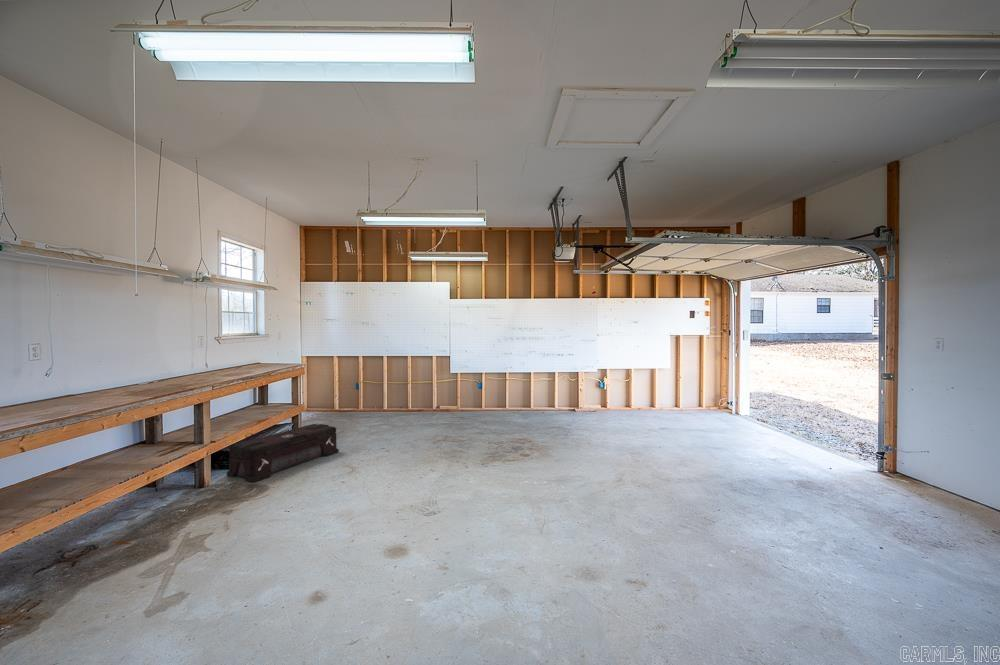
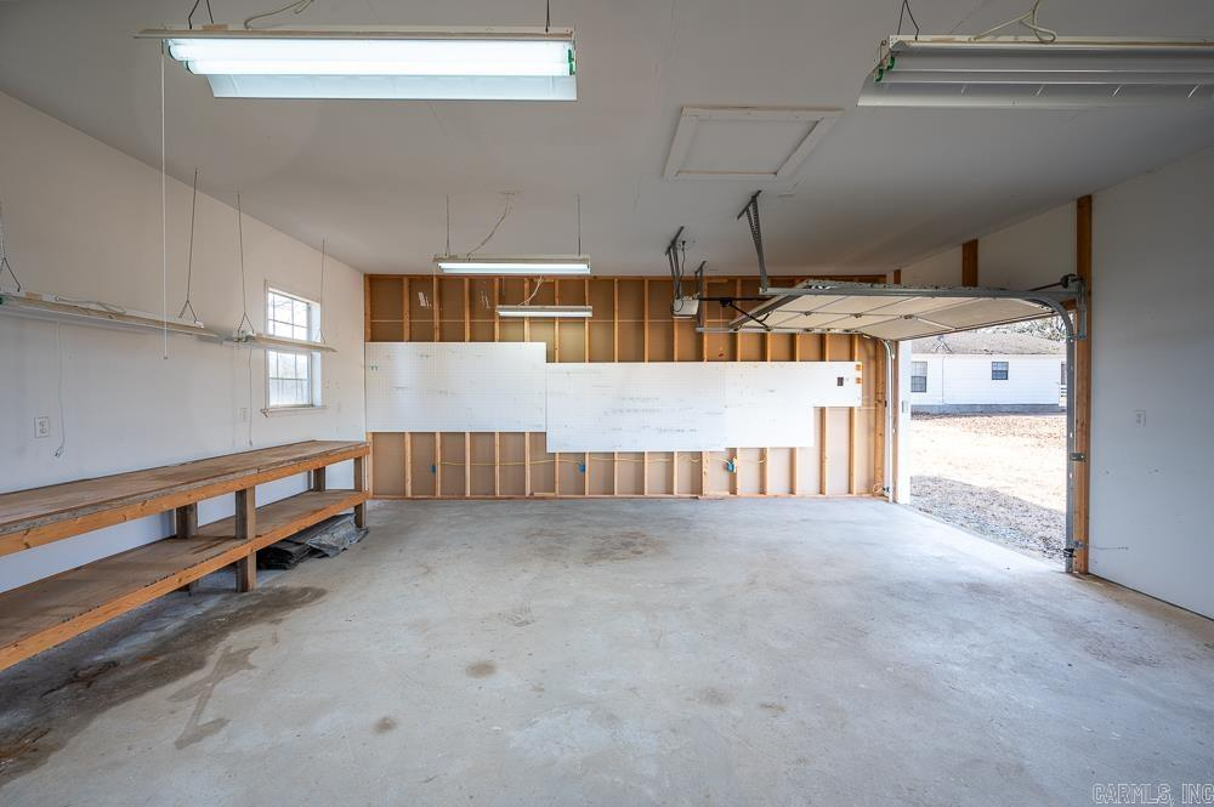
- toolbox [226,423,340,483]
